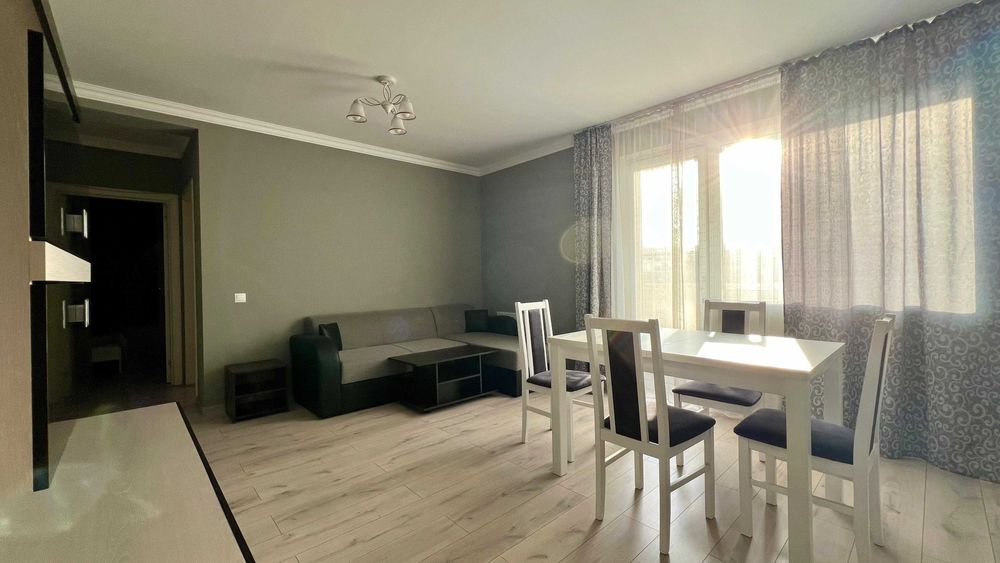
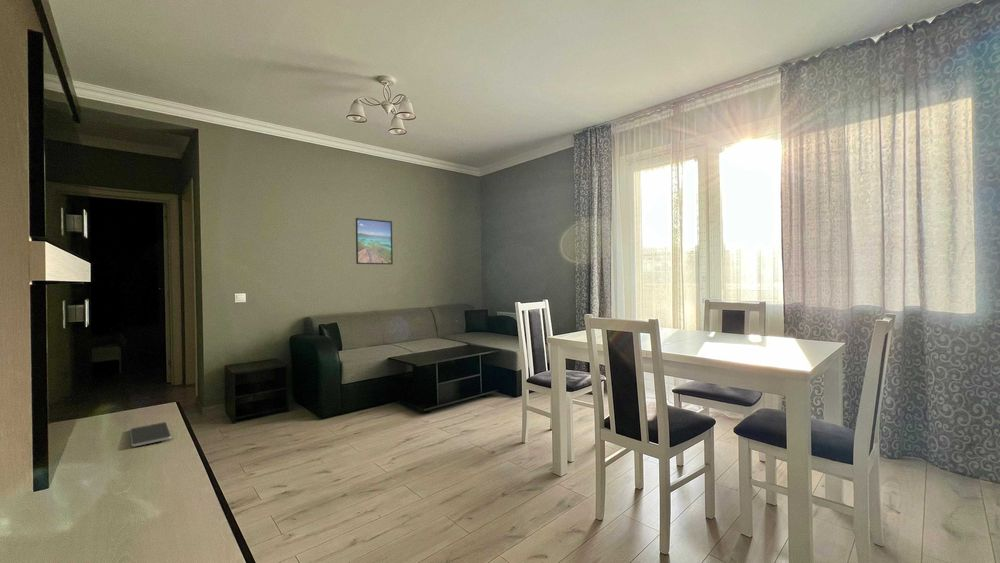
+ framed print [355,217,394,265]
+ smartphone [129,421,173,448]
